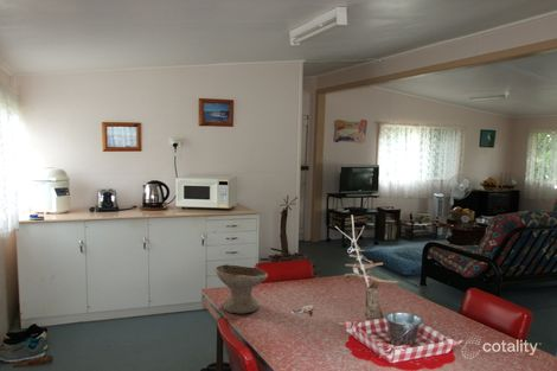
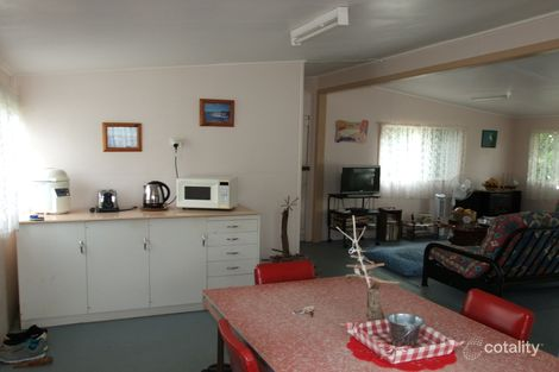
- bowl [215,263,269,315]
